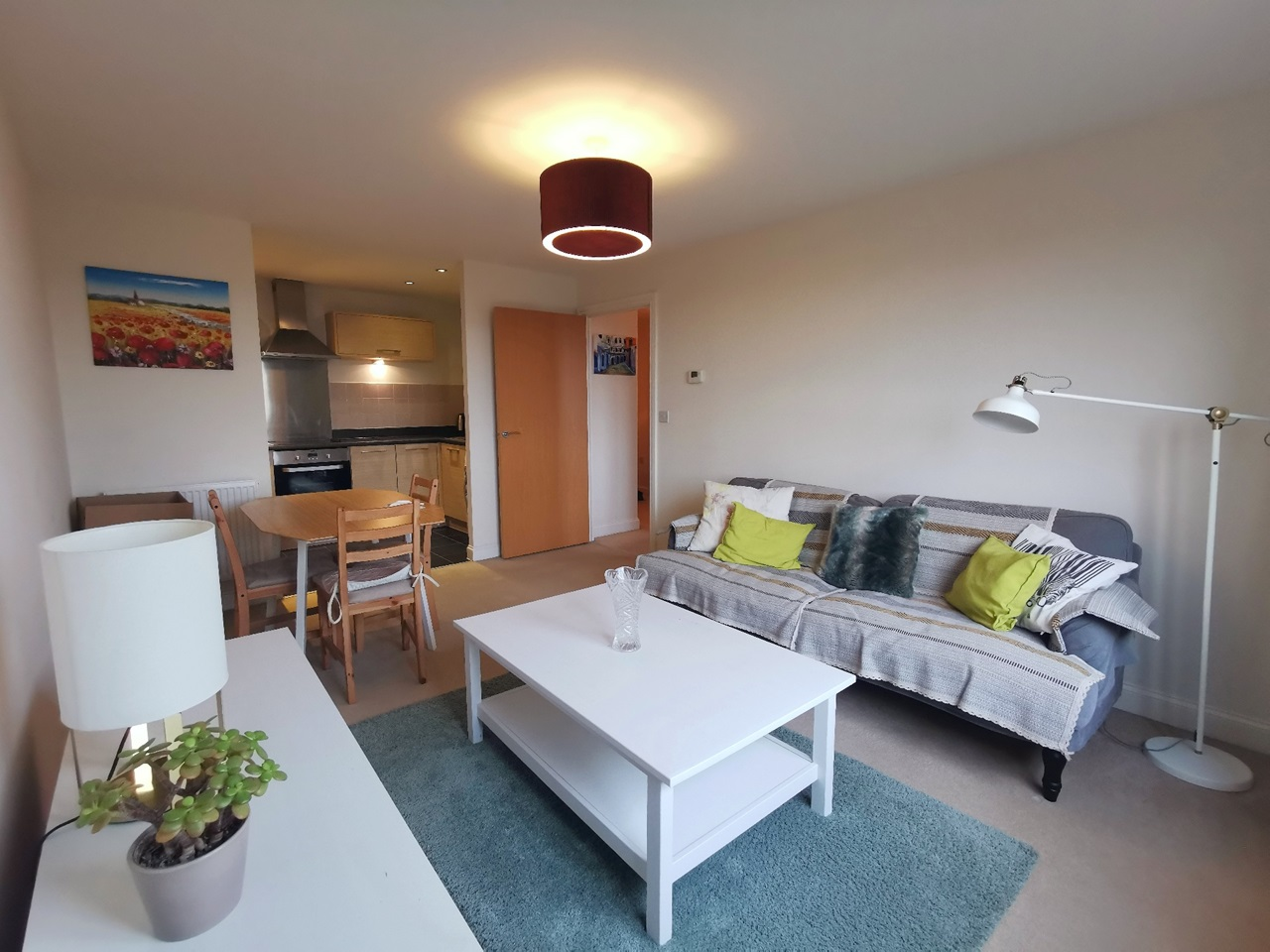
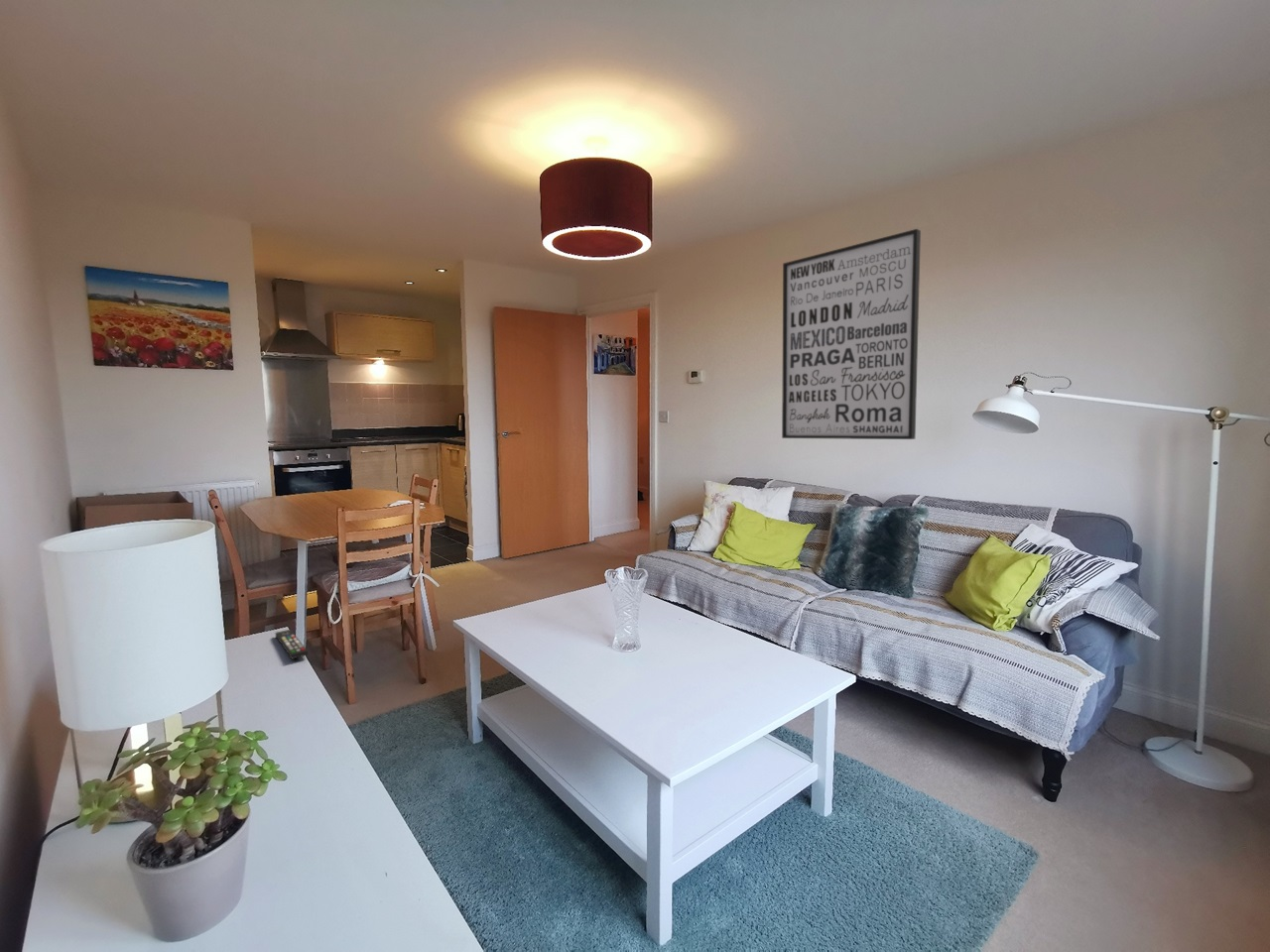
+ remote control [274,629,309,660]
+ wall art [781,228,922,440]
